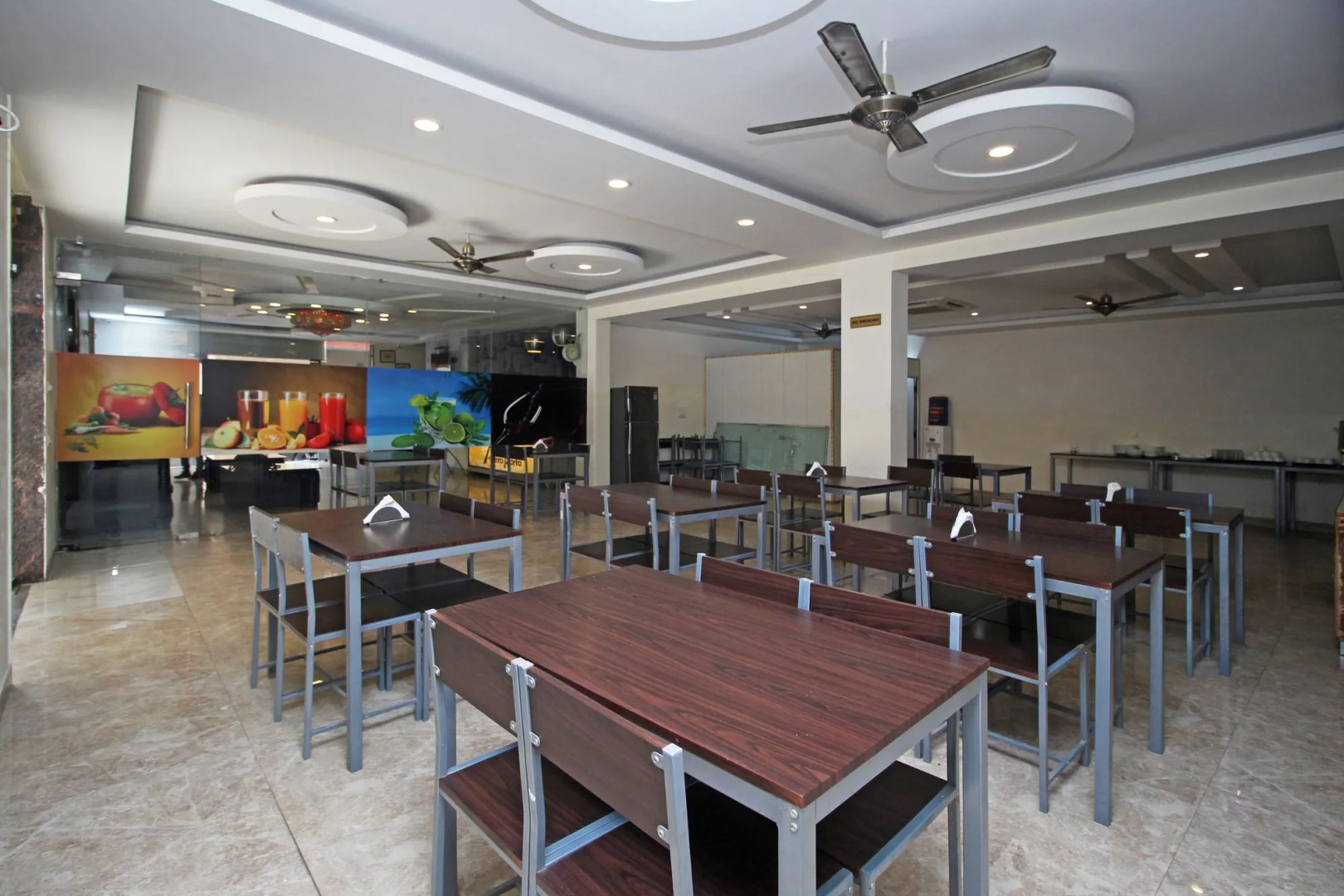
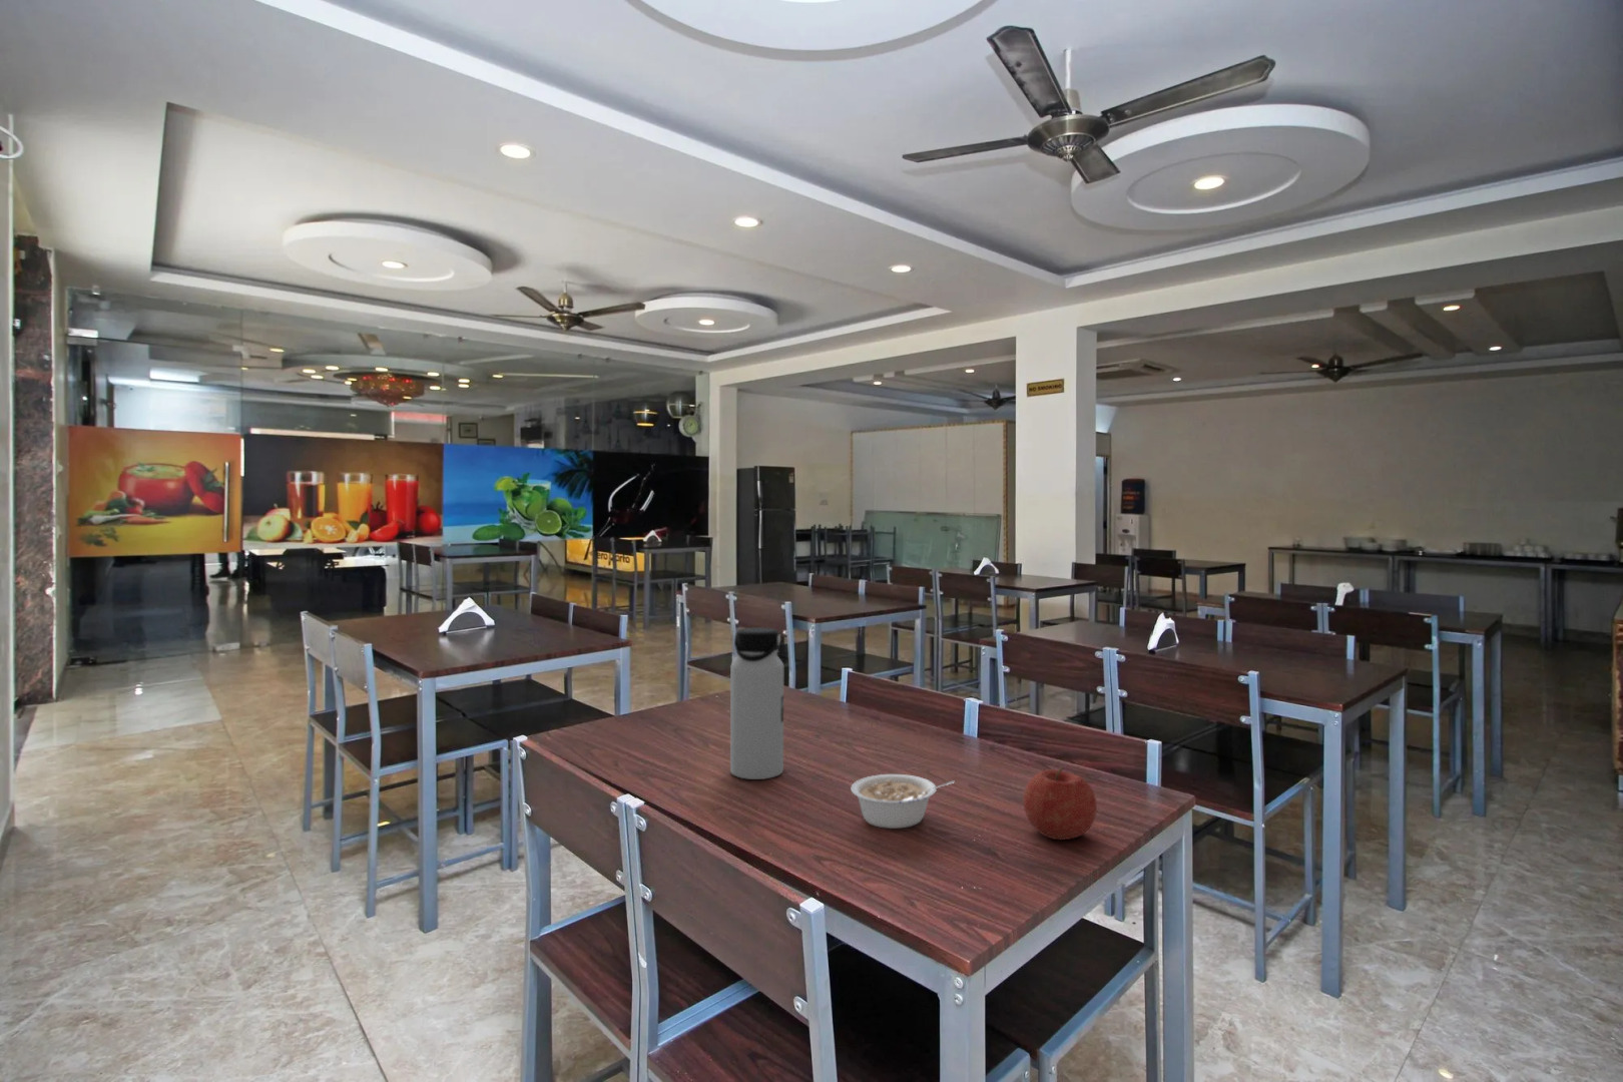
+ fruit [1022,766,1098,840]
+ water bottle [729,627,785,780]
+ legume [850,773,955,830]
